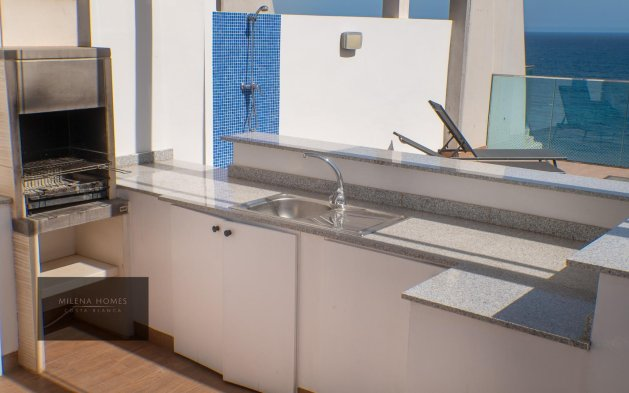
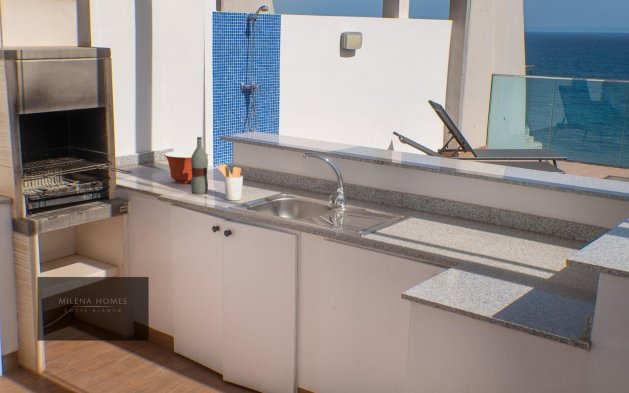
+ utensil holder [215,163,244,201]
+ mixing bowl [163,150,209,184]
+ bottle [190,136,209,195]
